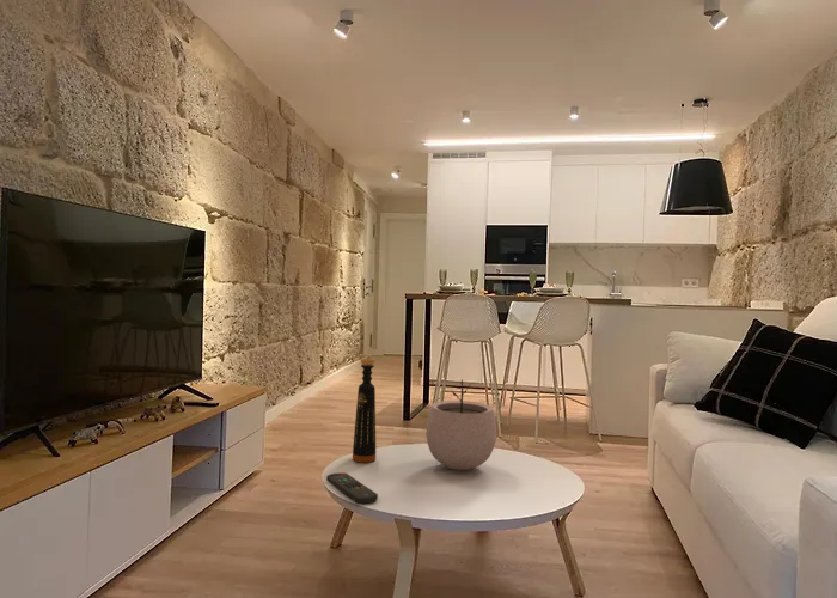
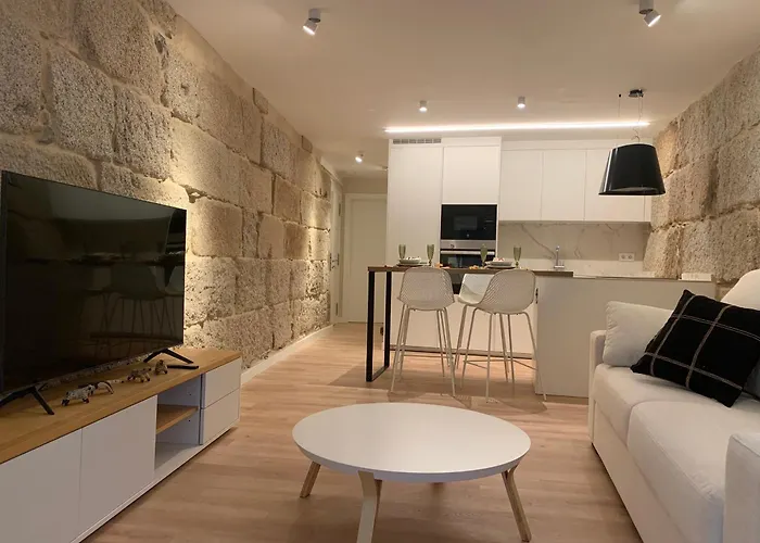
- remote control [325,471,379,505]
- bottle [352,356,377,464]
- plant pot [424,378,497,471]
